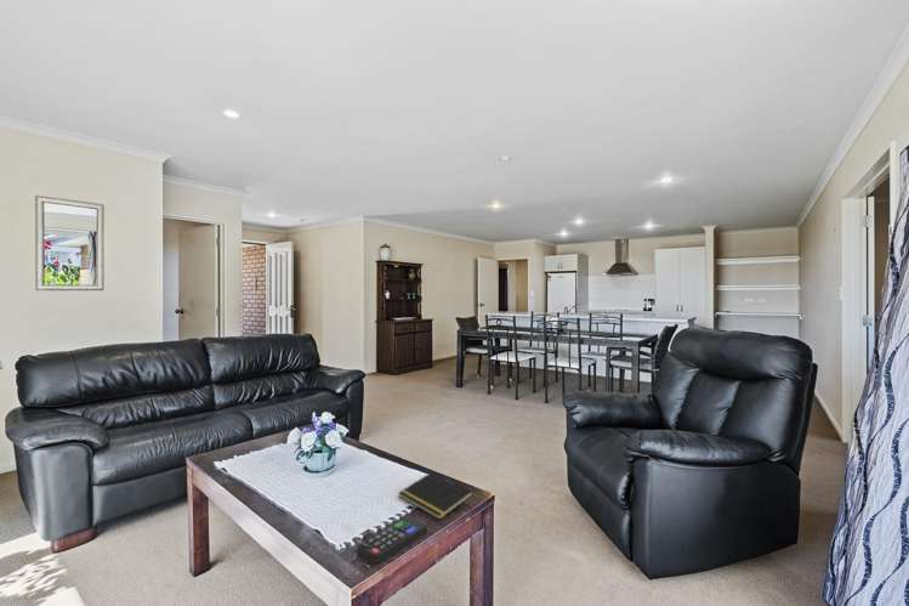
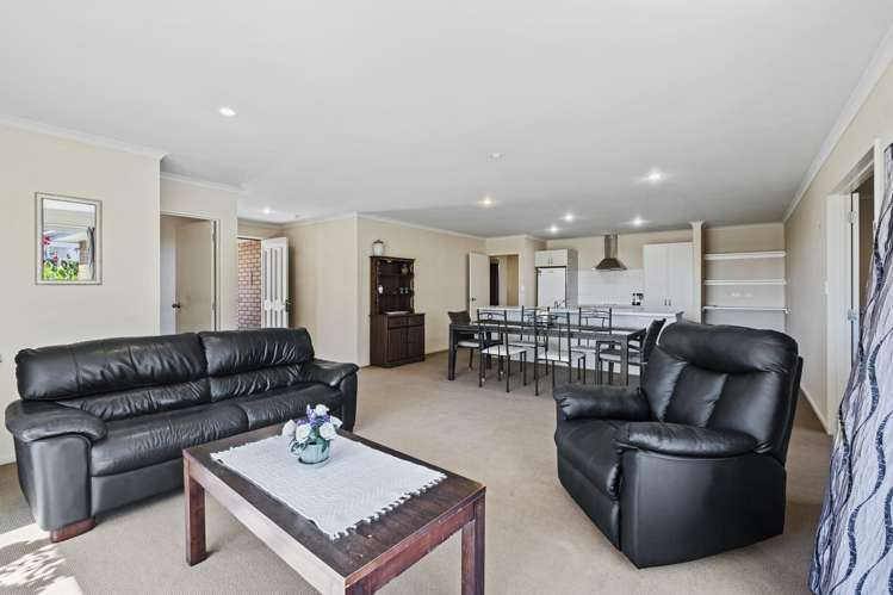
- remote control [356,515,428,565]
- notepad [398,471,475,521]
